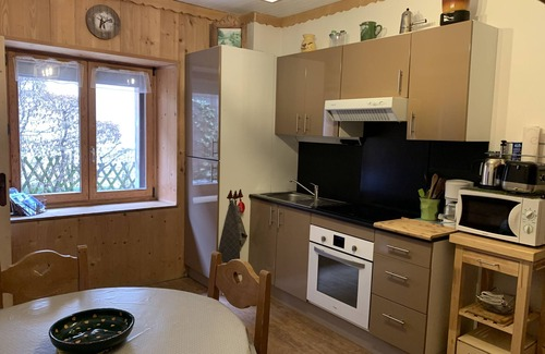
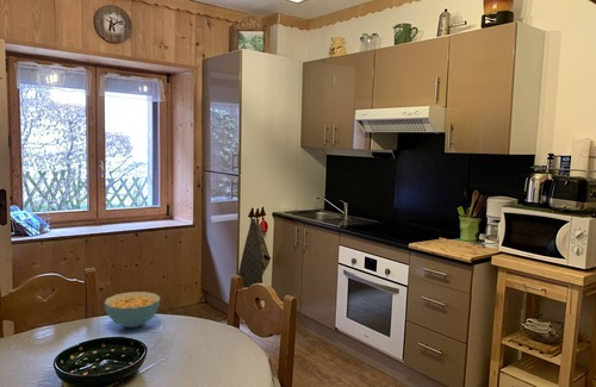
+ cereal bowl [103,291,161,329]
